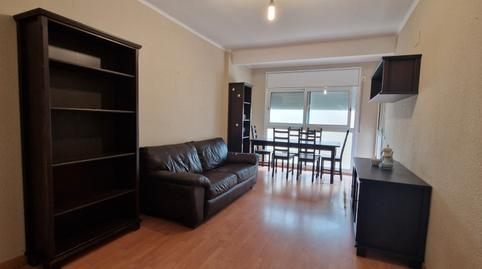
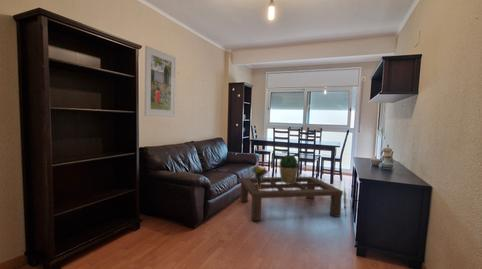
+ coffee table [239,176,344,222]
+ potted plant [278,154,299,184]
+ bouquet [250,165,269,189]
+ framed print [144,45,177,118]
